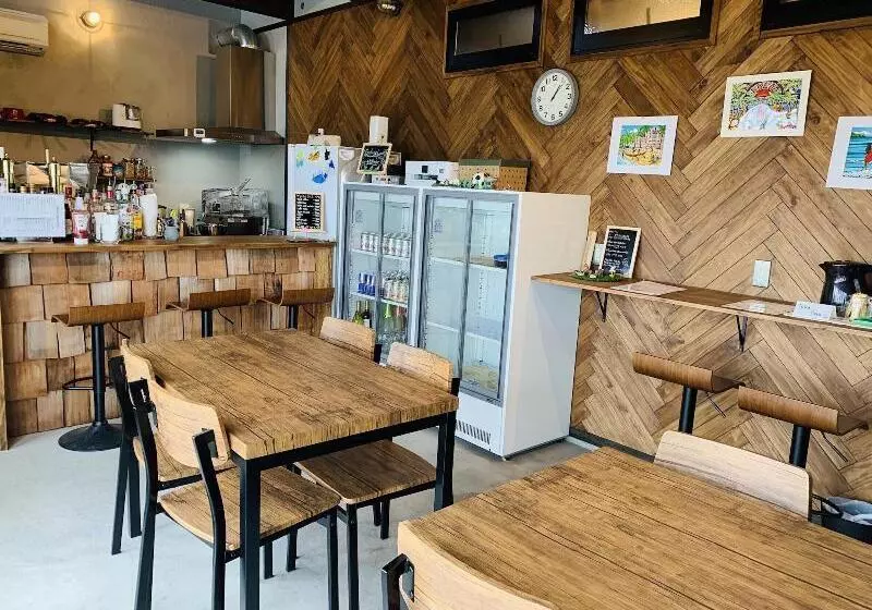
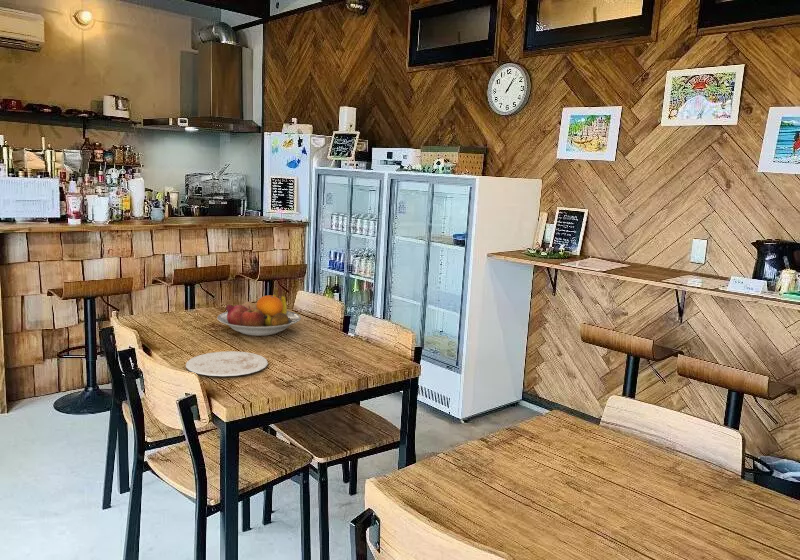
+ fruit bowl [216,293,302,337]
+ plate [185,350,269,377]
